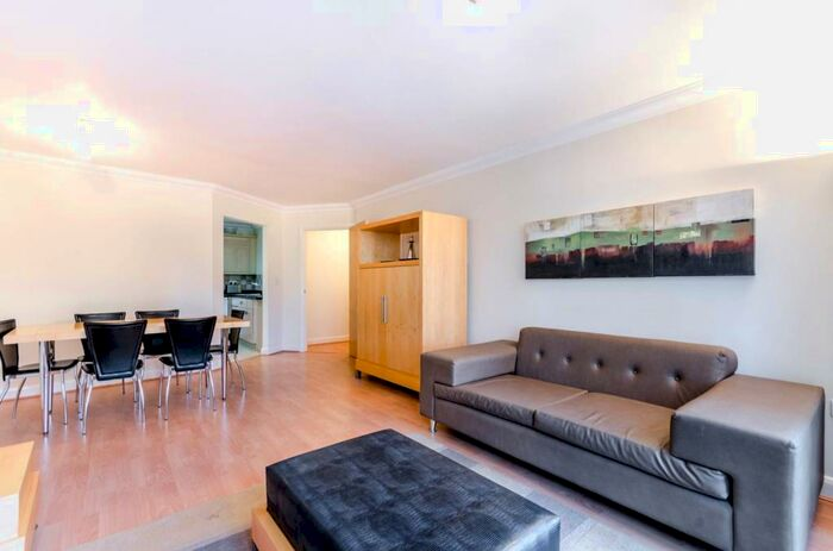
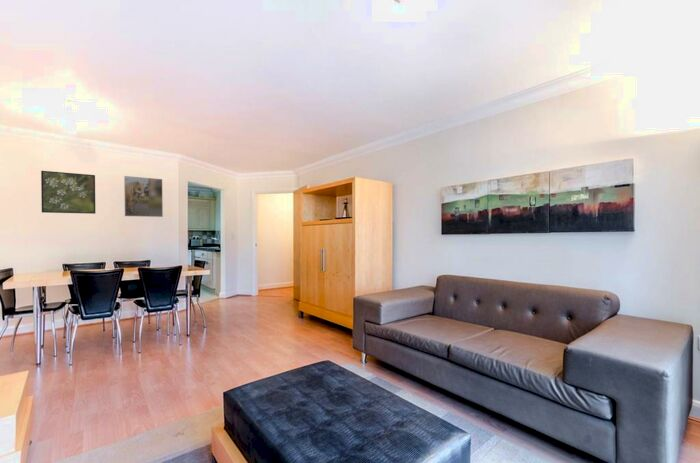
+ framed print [123,175,164,218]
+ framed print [40,170,96,215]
